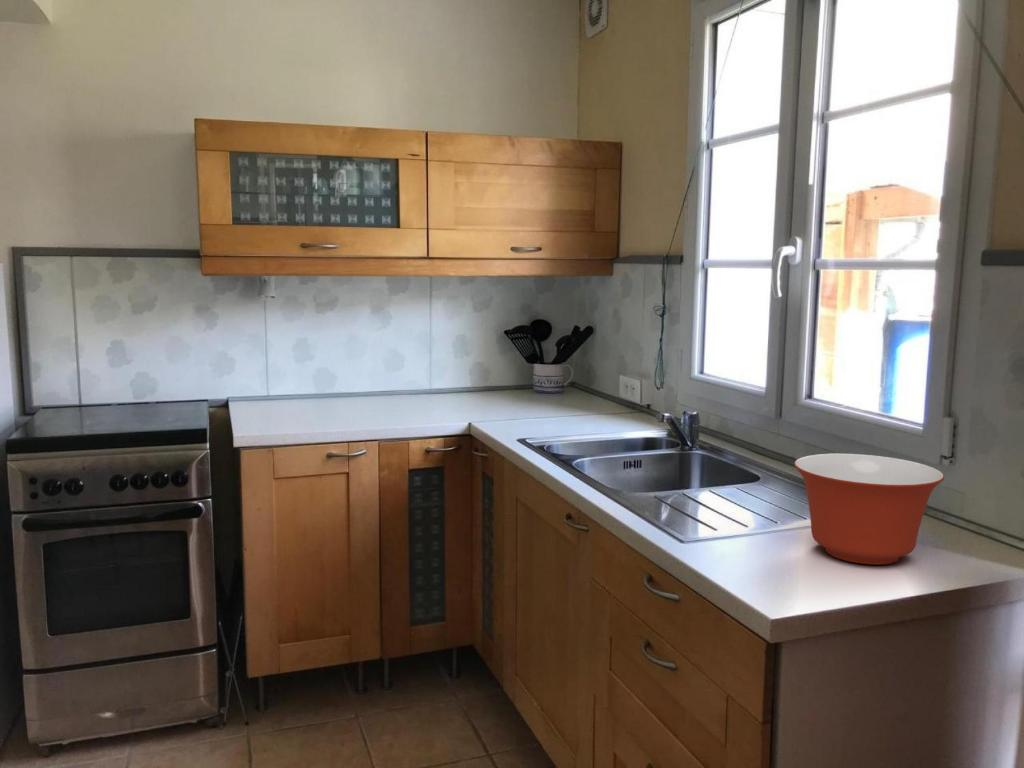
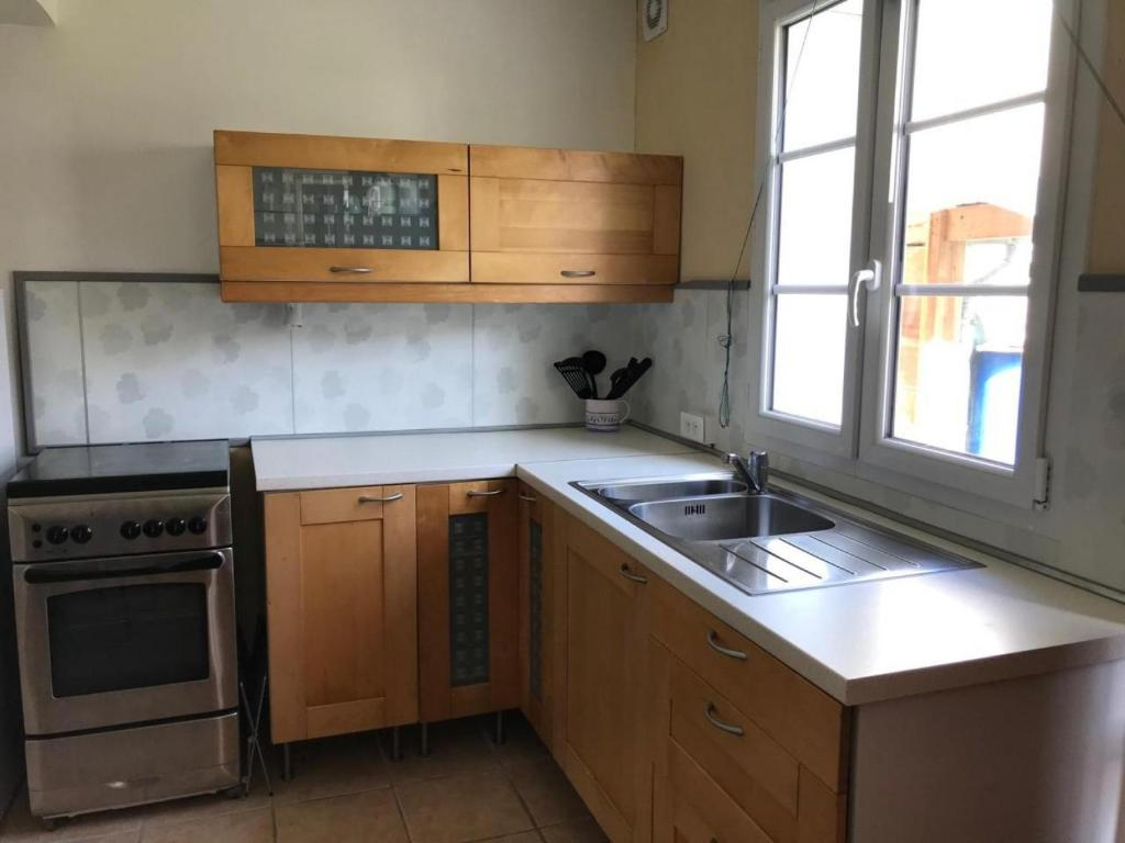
- mixing bowl [793,453,945,566]
